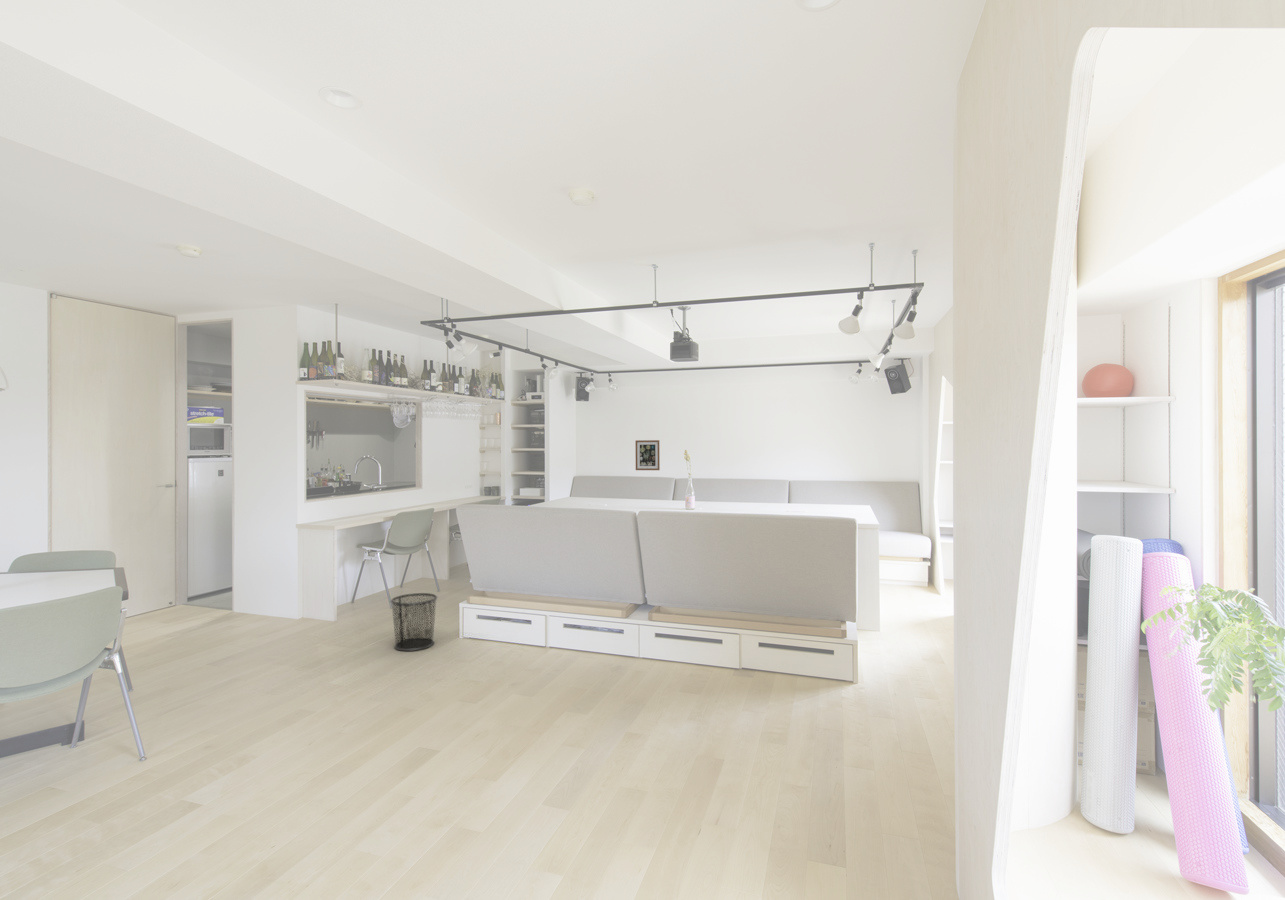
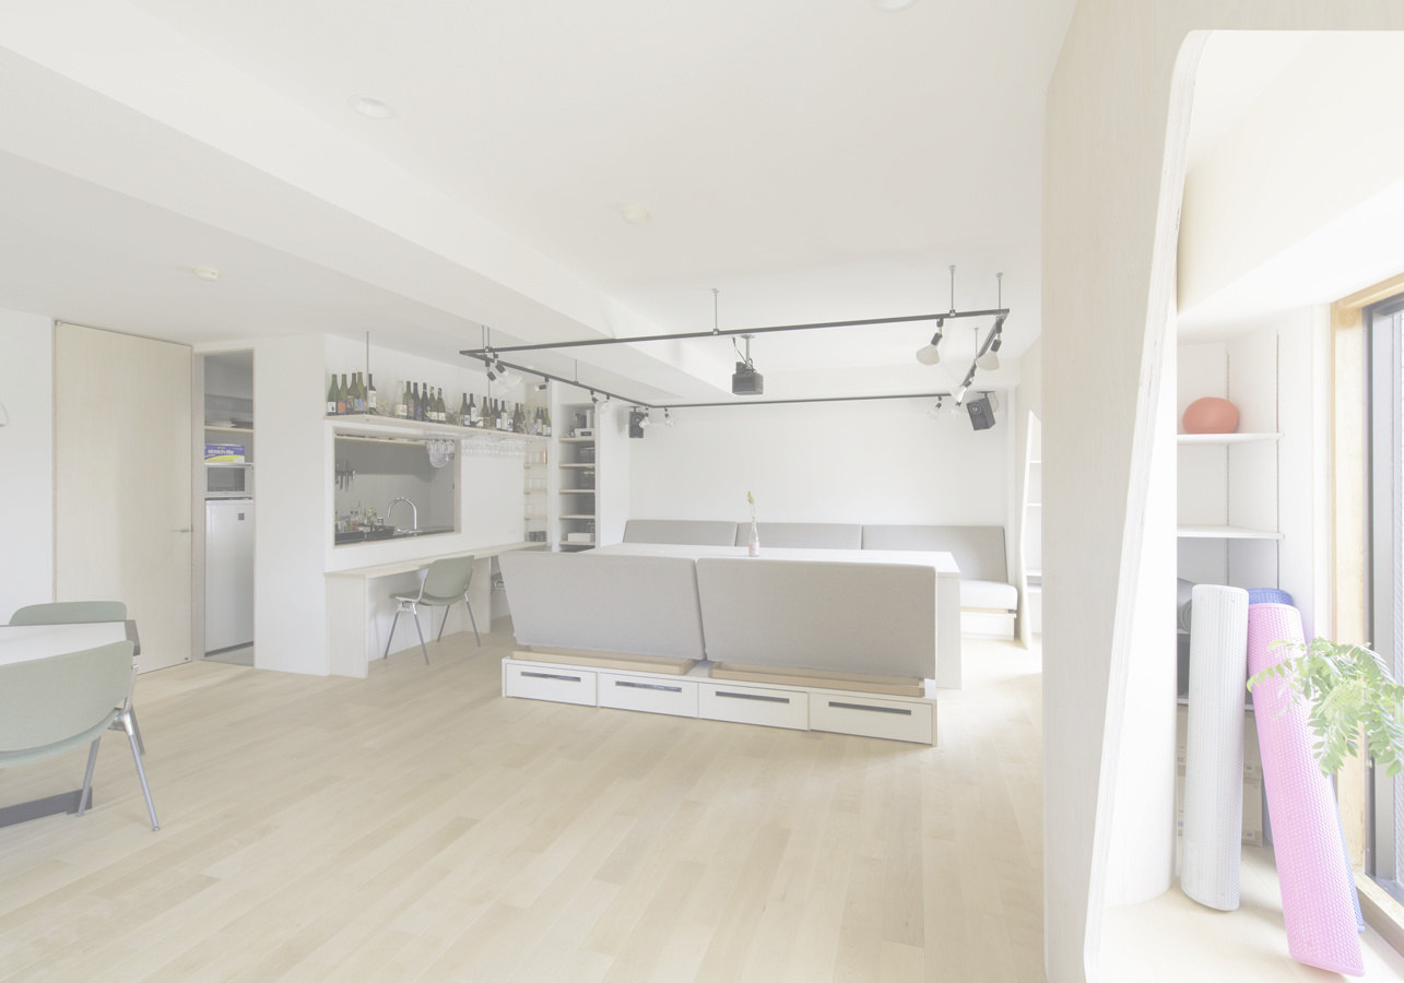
- waste bin [390,592,438,652]
- wall art [635,439,661,471]
